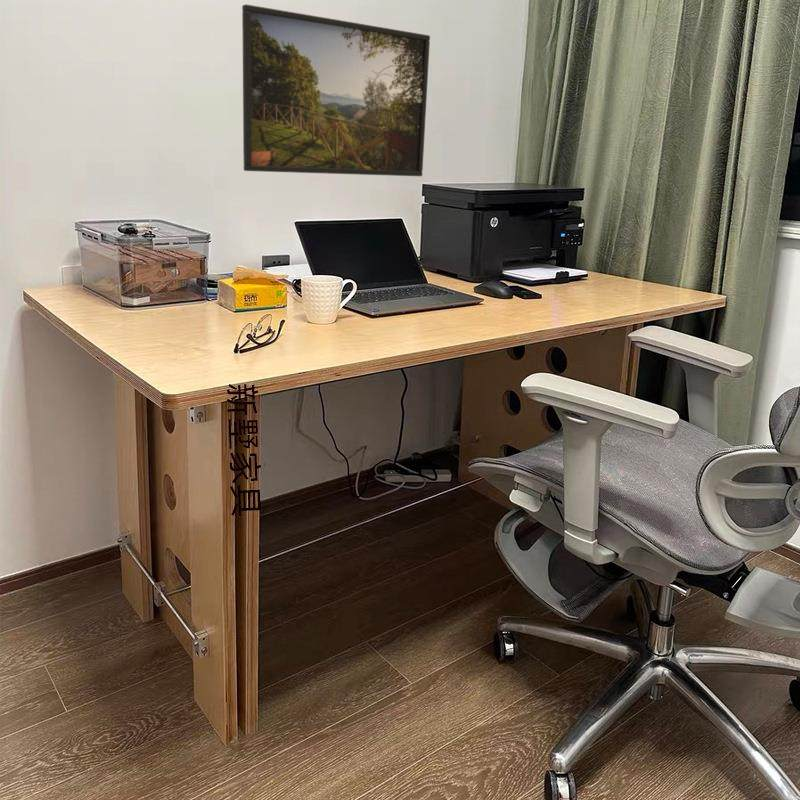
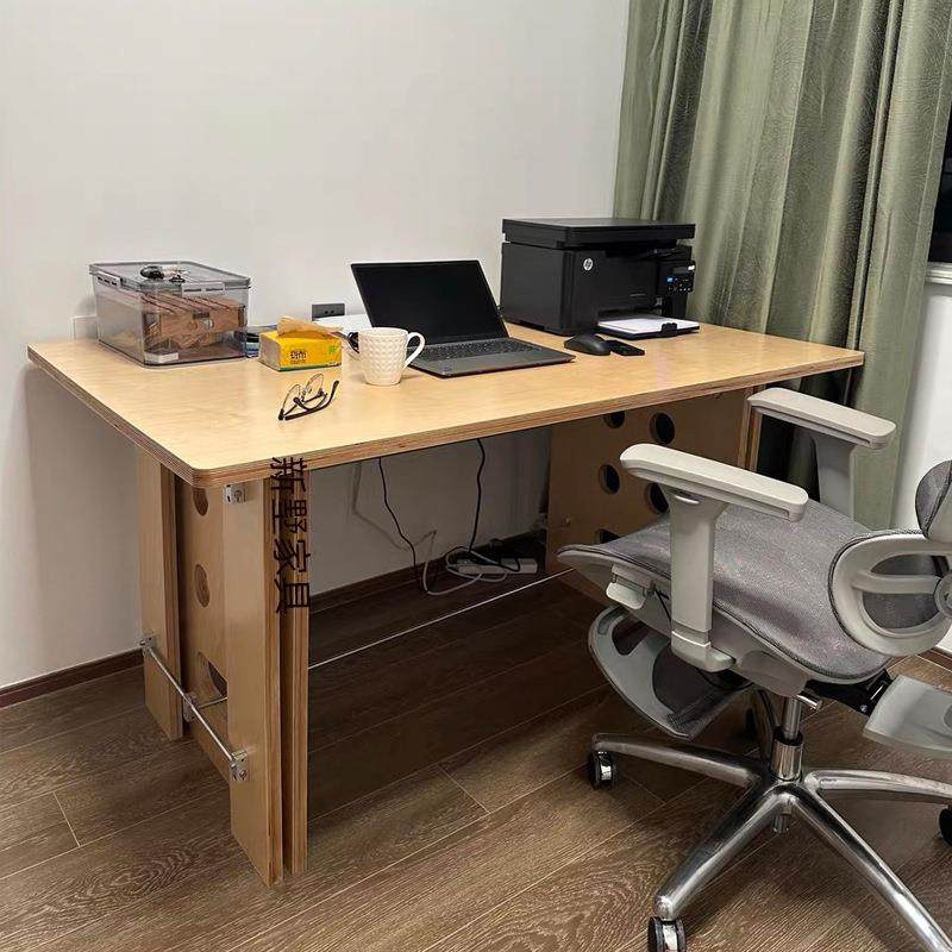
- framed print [241,3,431,177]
